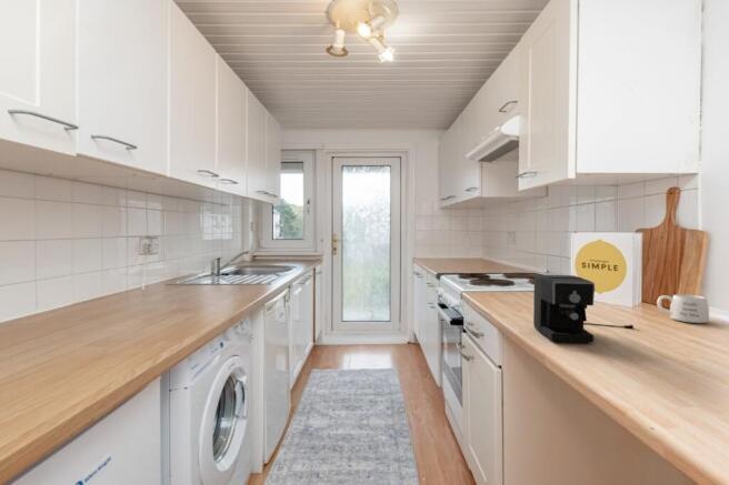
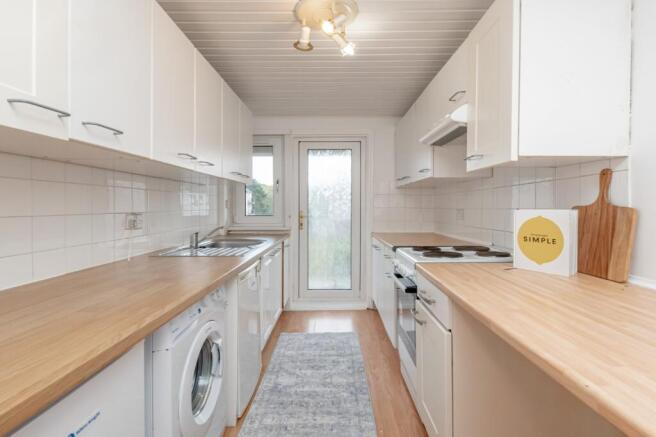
- mug [656,293,710,324]
- coffee maker [532,274,635,344]
